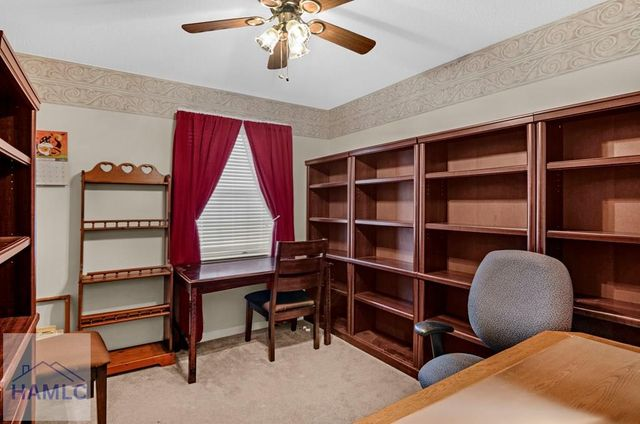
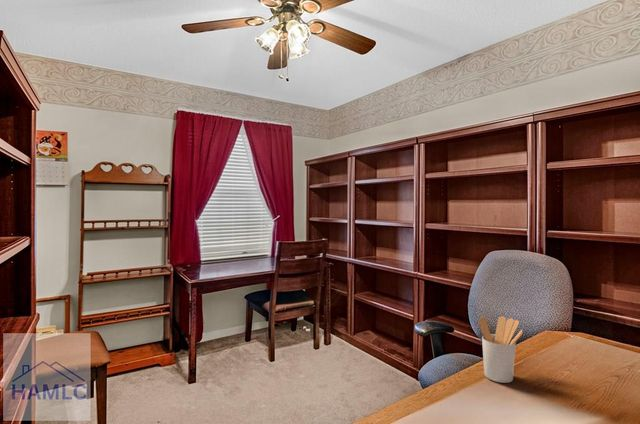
+ utensil holder [477,315,524,384]
